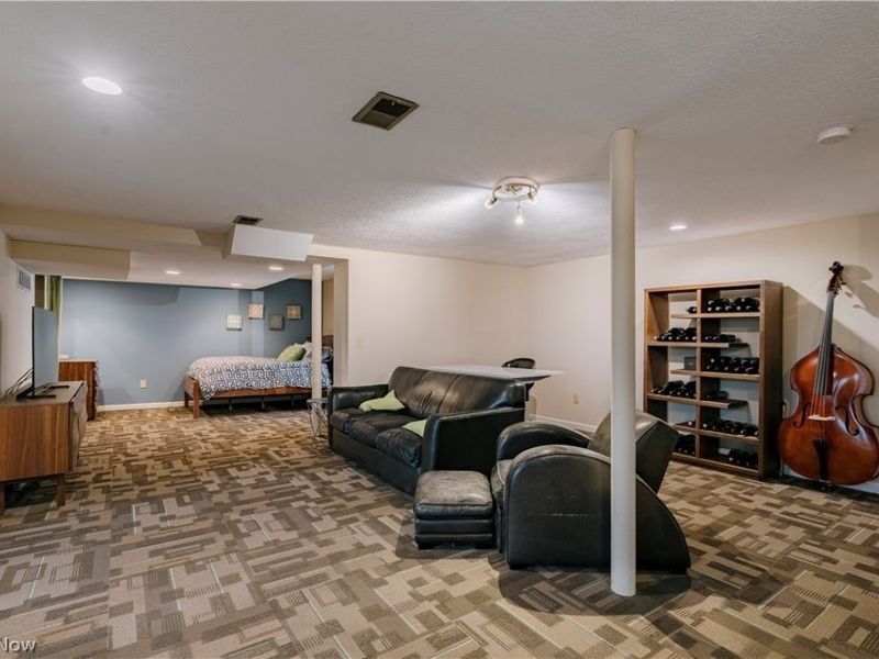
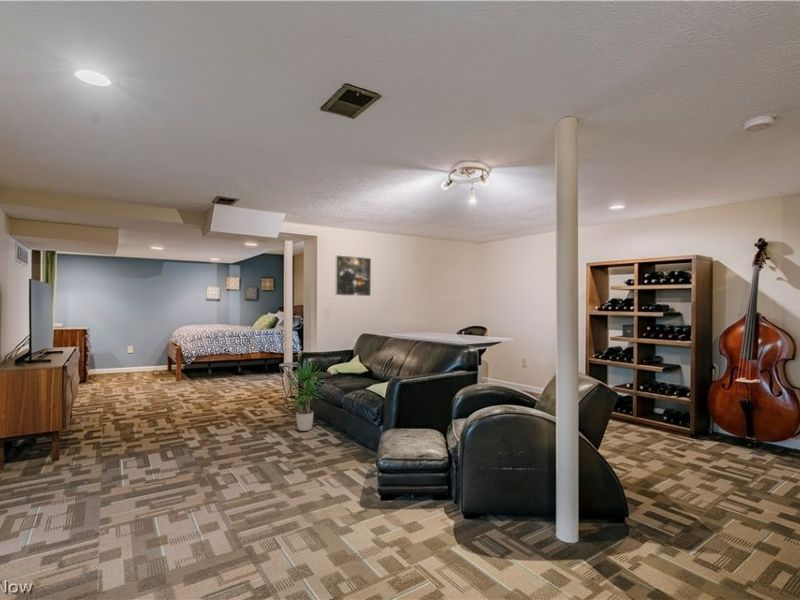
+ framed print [334,254,372,297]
+ potted plant [286,361,326,432]
